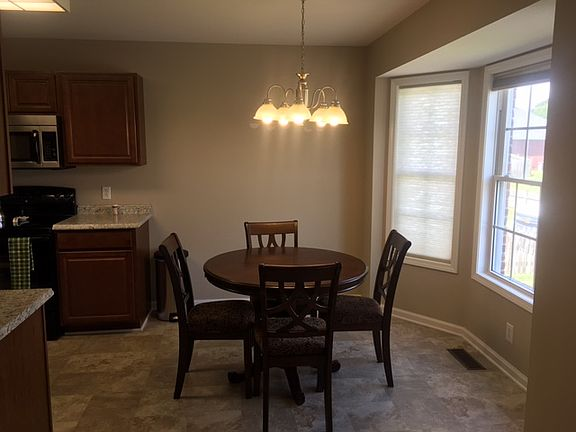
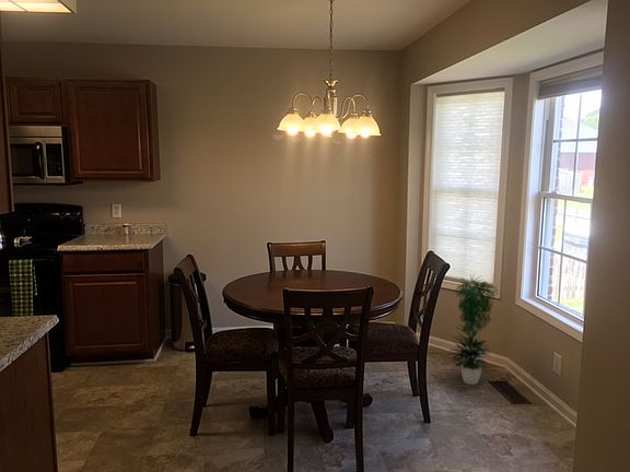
+ potted plant [446,272,500,386]
